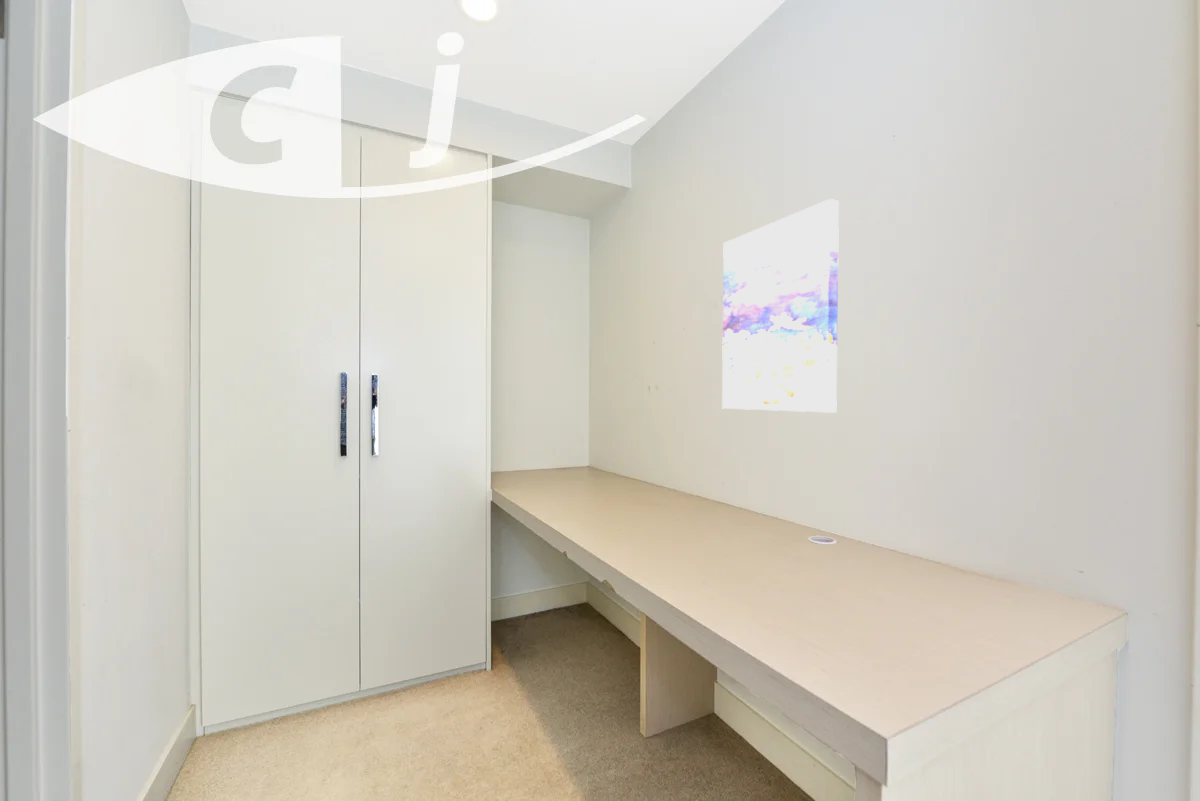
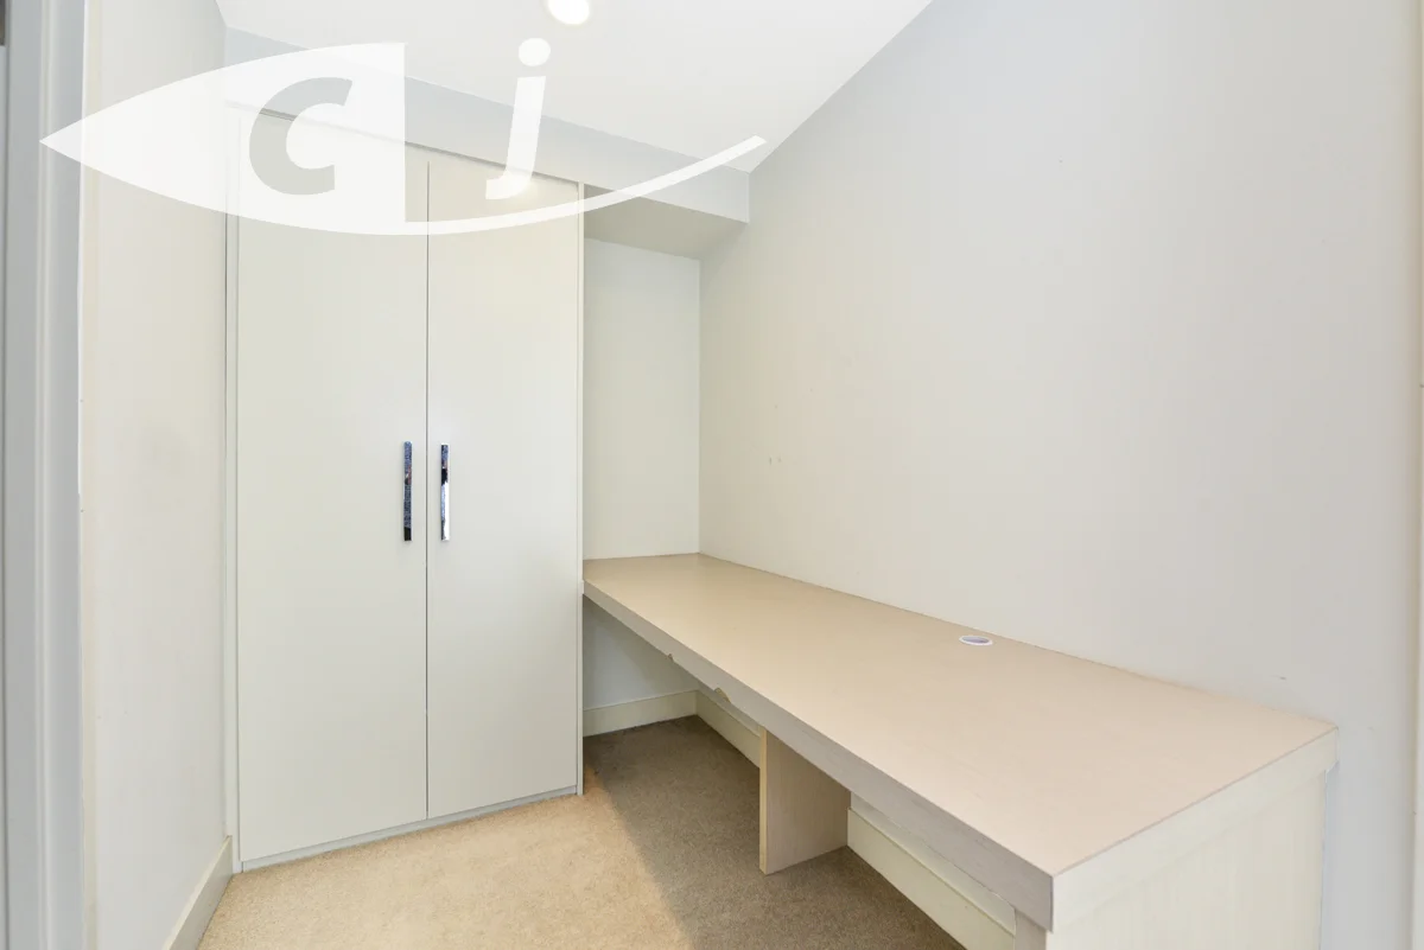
- wall art [721,198,840,413]
